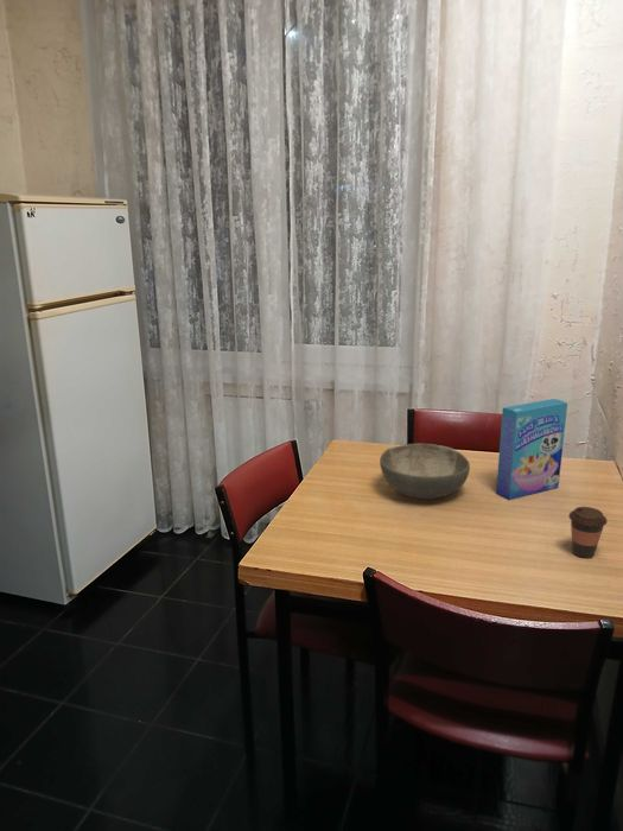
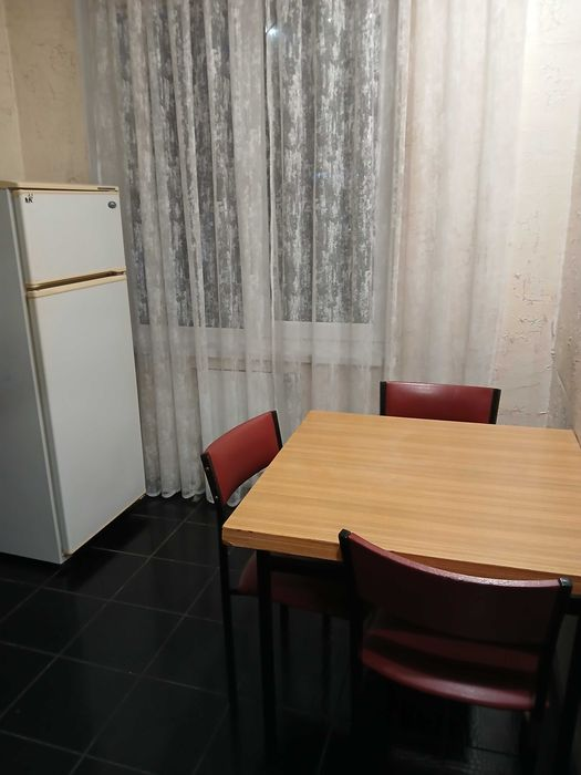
- bowl [379,442,471,500]
- cereal box [495,398,568,501]
- coffee cup [567,506,609,559]
